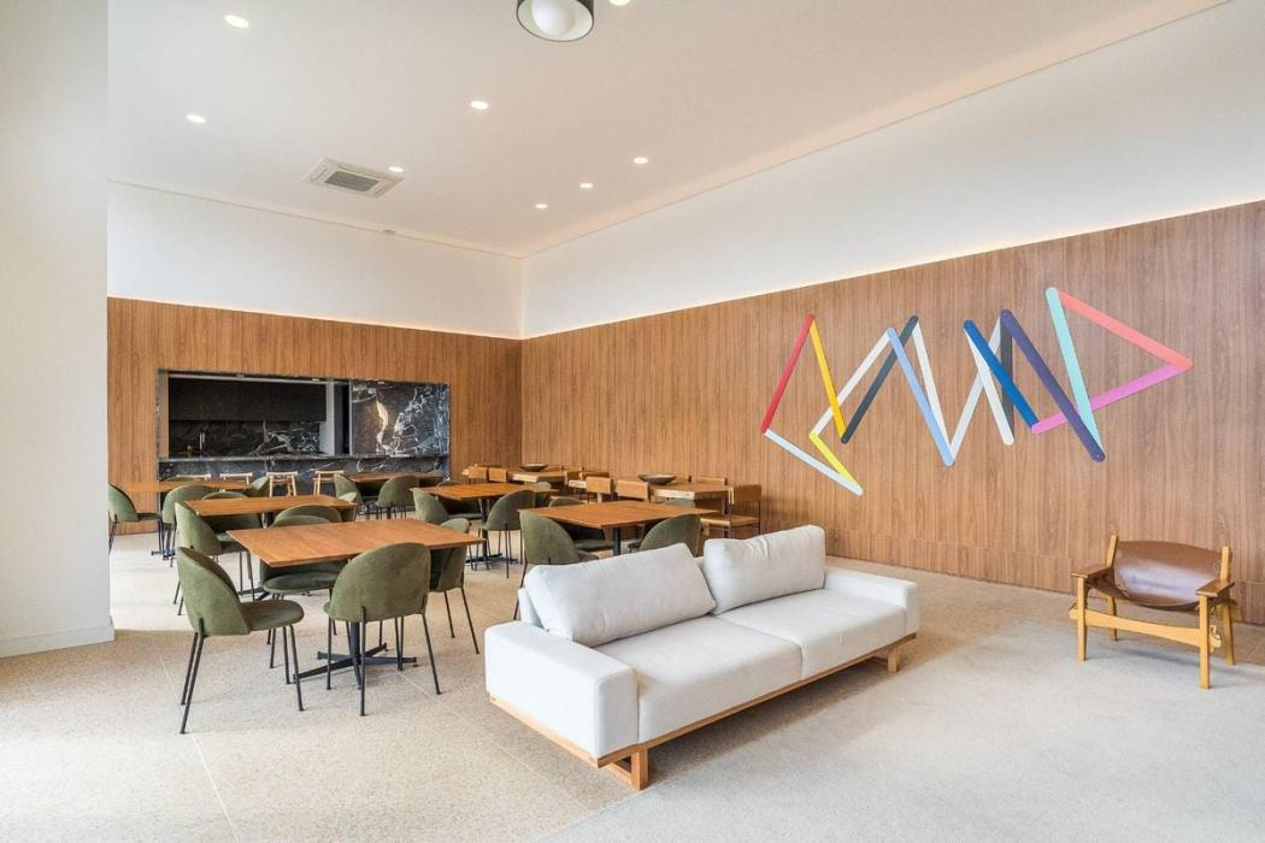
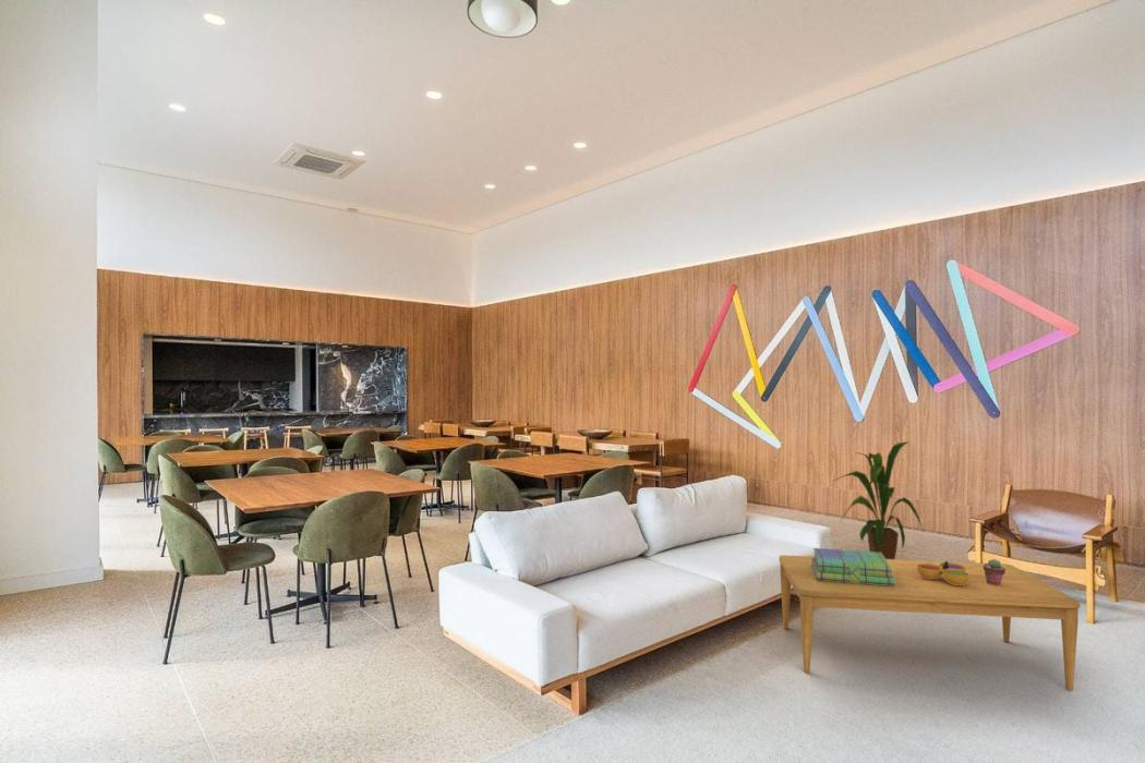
+ stack of books [810,547,895,586]
+ potted succulent [984,558,1005,585]
+ coffee table [778,554,1081,691]
+ house plant [832,440,923,559]
+ decorative bowl [917,560,969,585]
